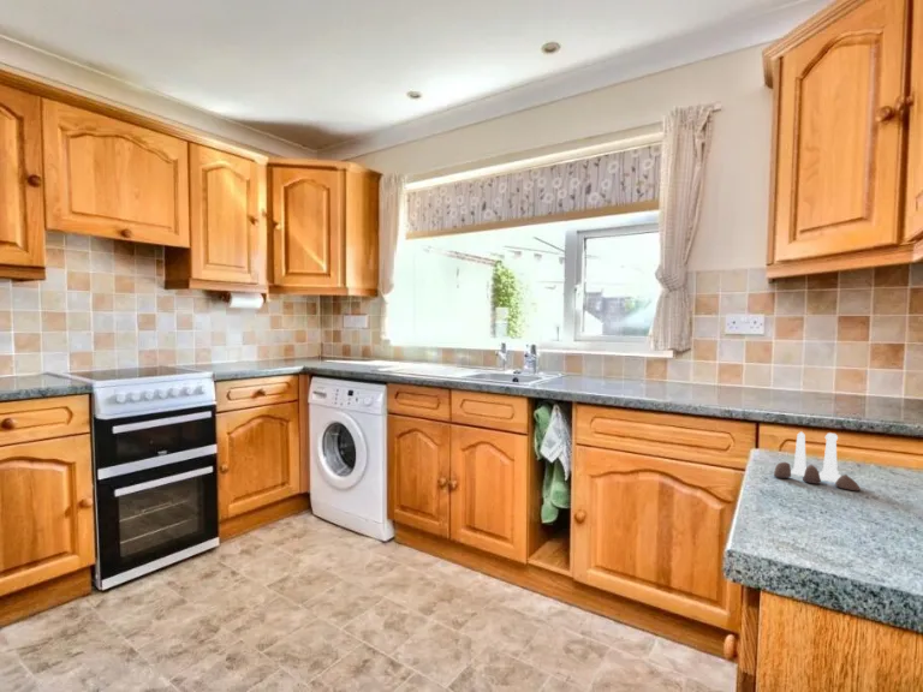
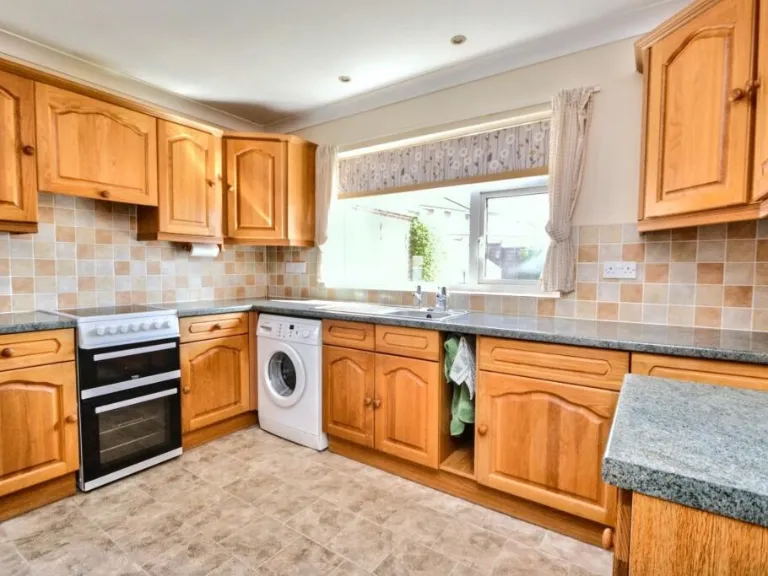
- salt and pepper shaker set [773,430,862,491]
